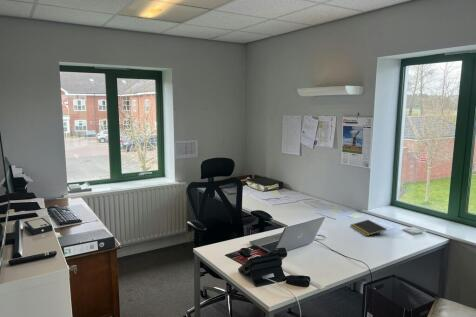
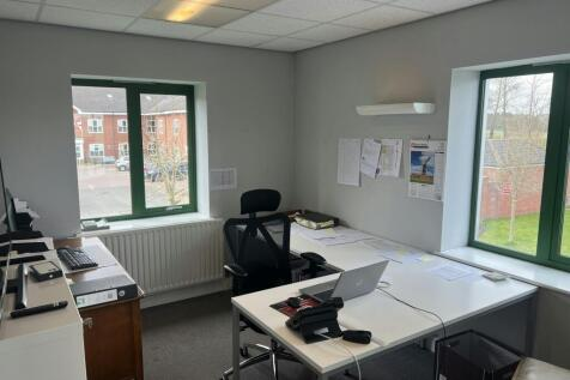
- notepad [350,219,387,237]
